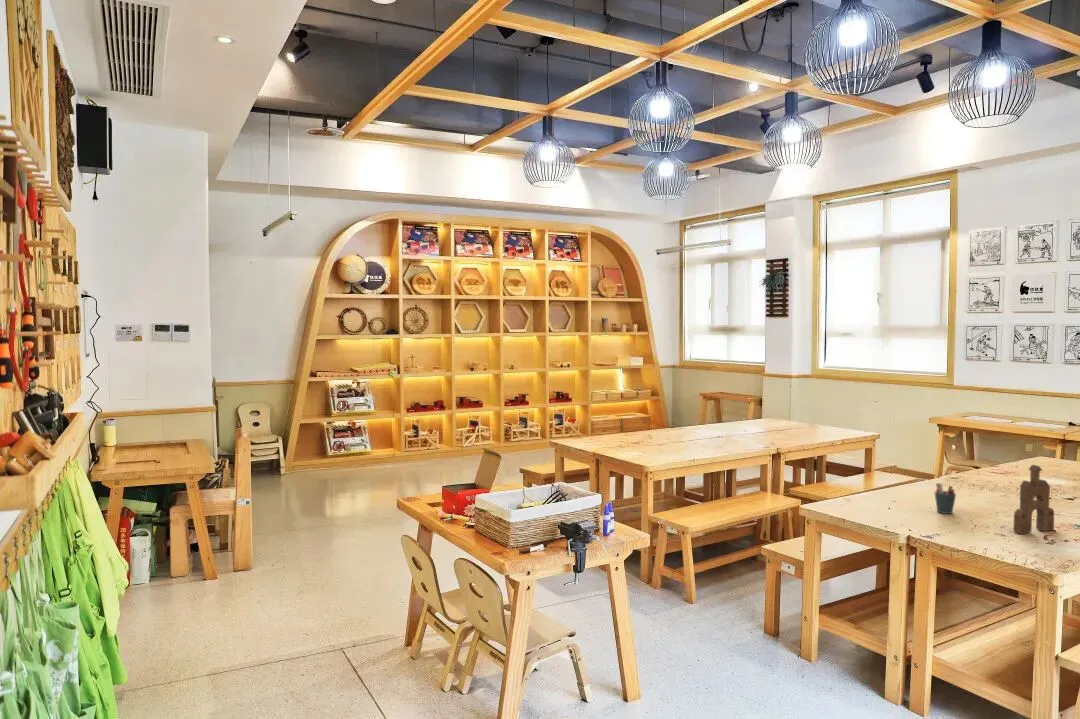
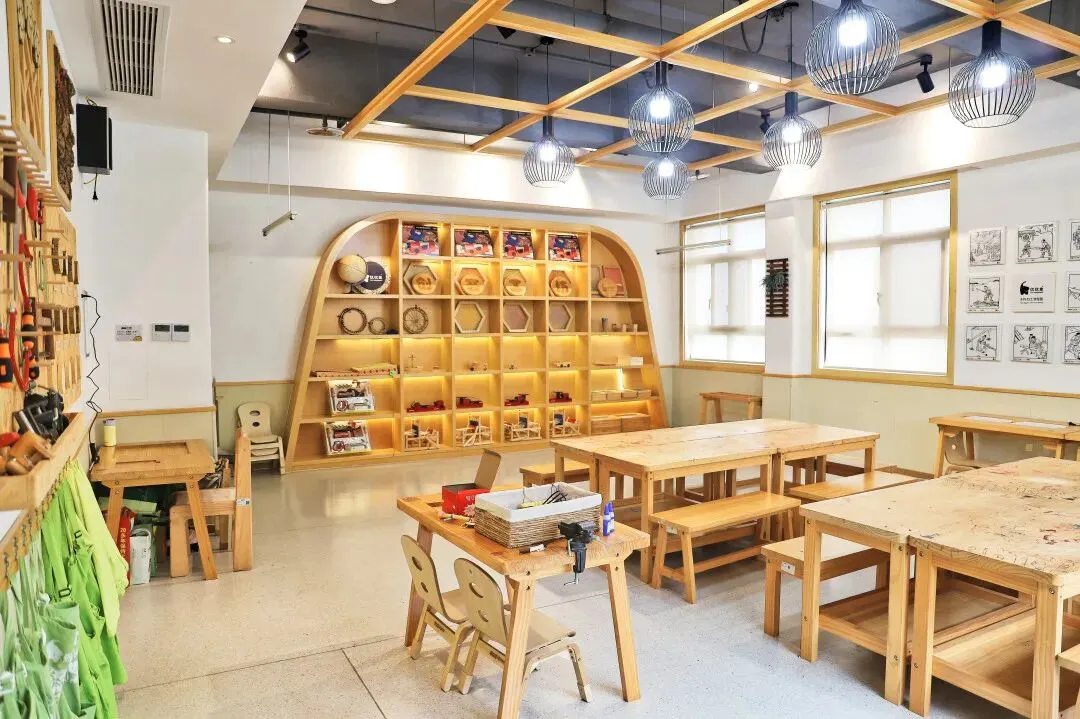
- wooden toy [1012,464,1055,535]
- pen holder [934,482,957,515]
